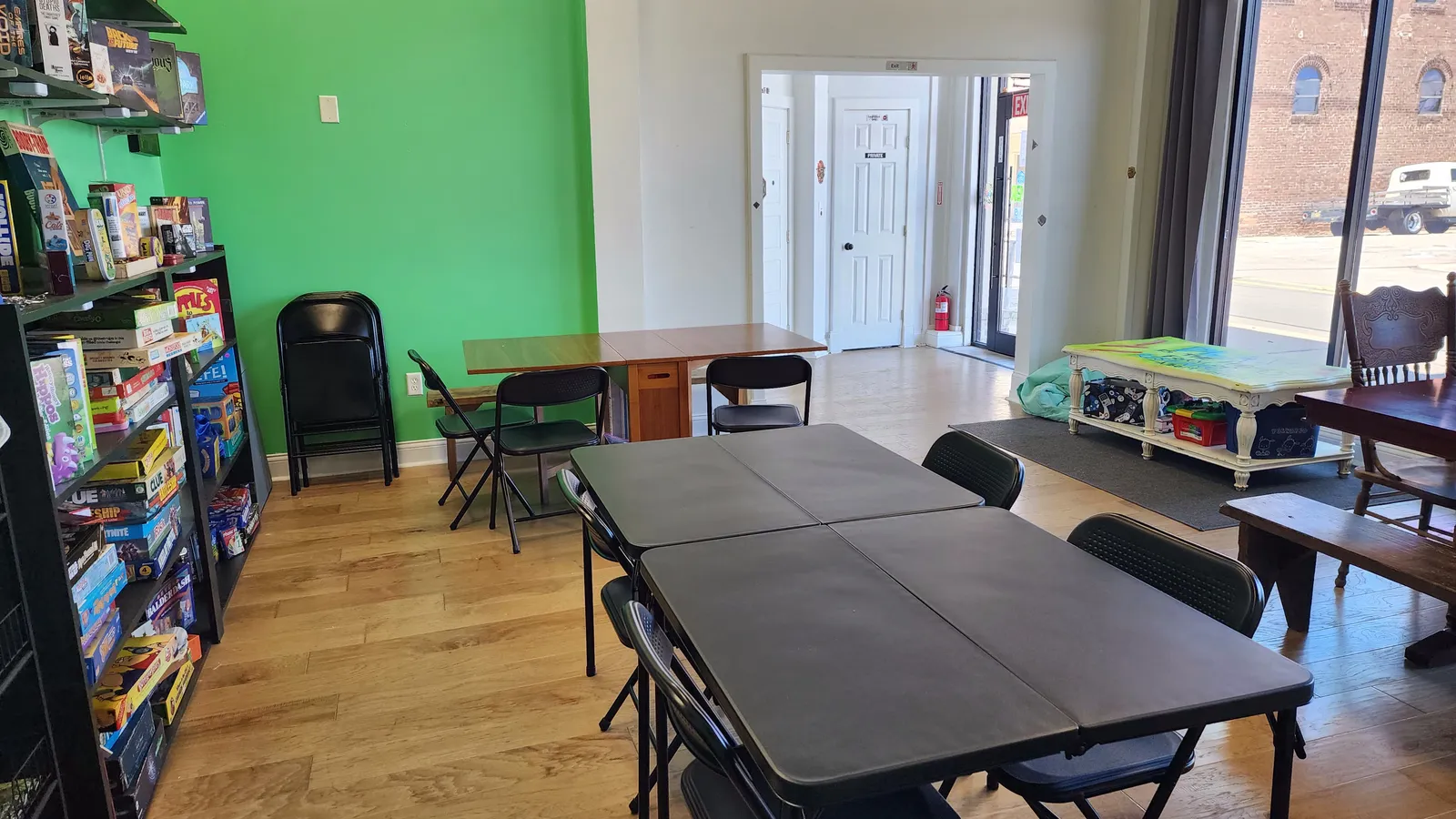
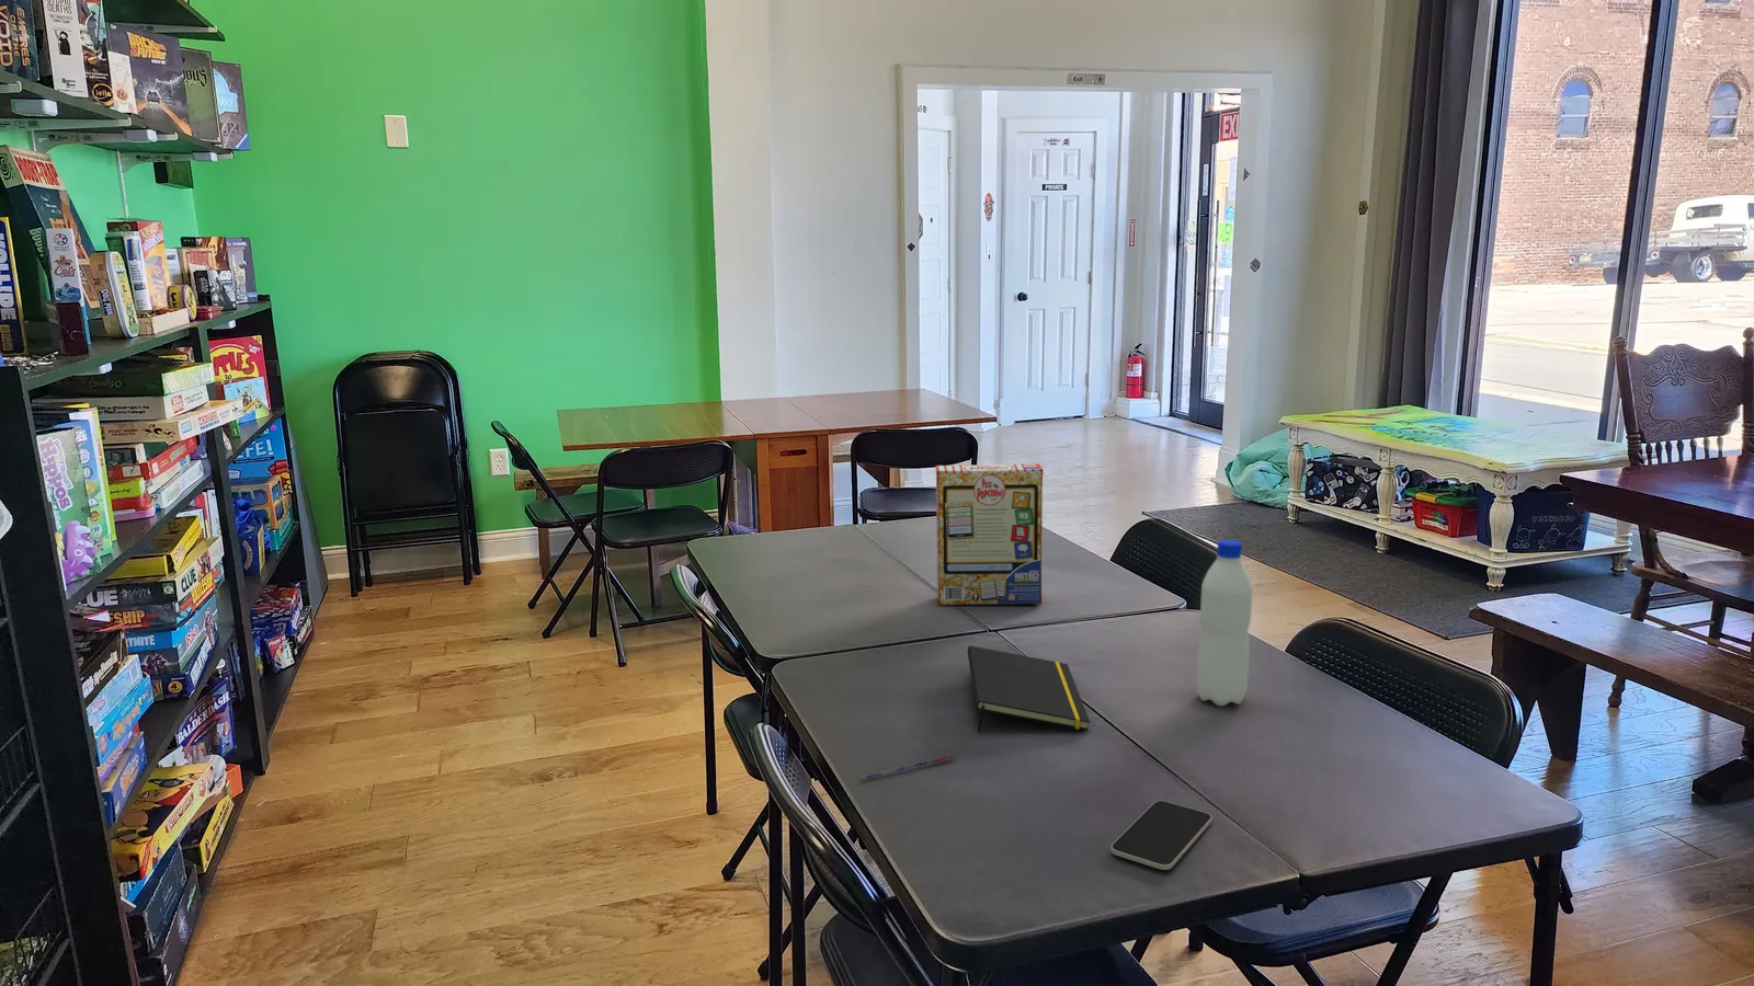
+ smartphone [1110,799,1212,870]
+ board games [935,462,1043,606]
+ pen [859,754,957,783]
+ notepad [967,644,1090,733]
+ water bottle [1196,539,1254,708]
